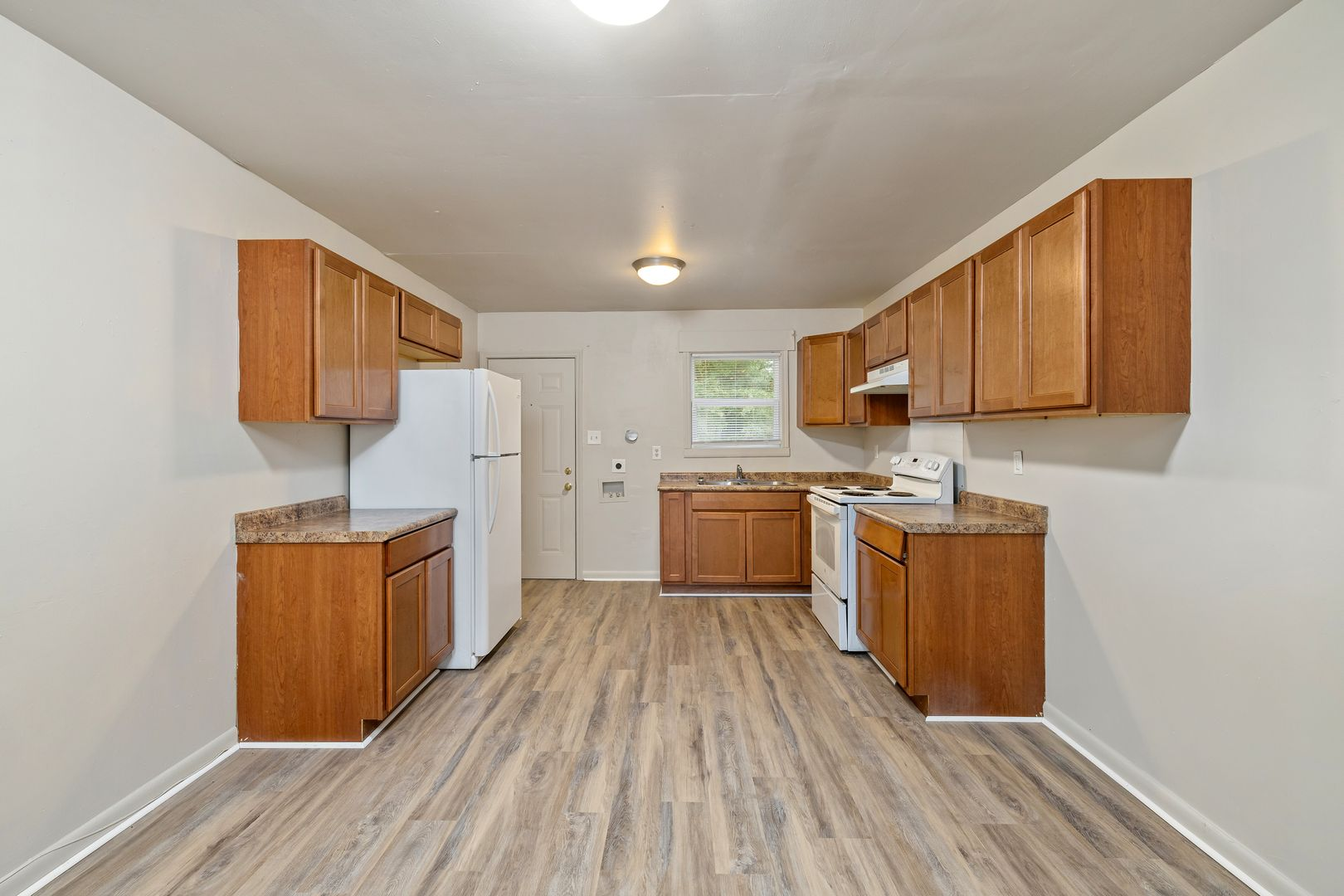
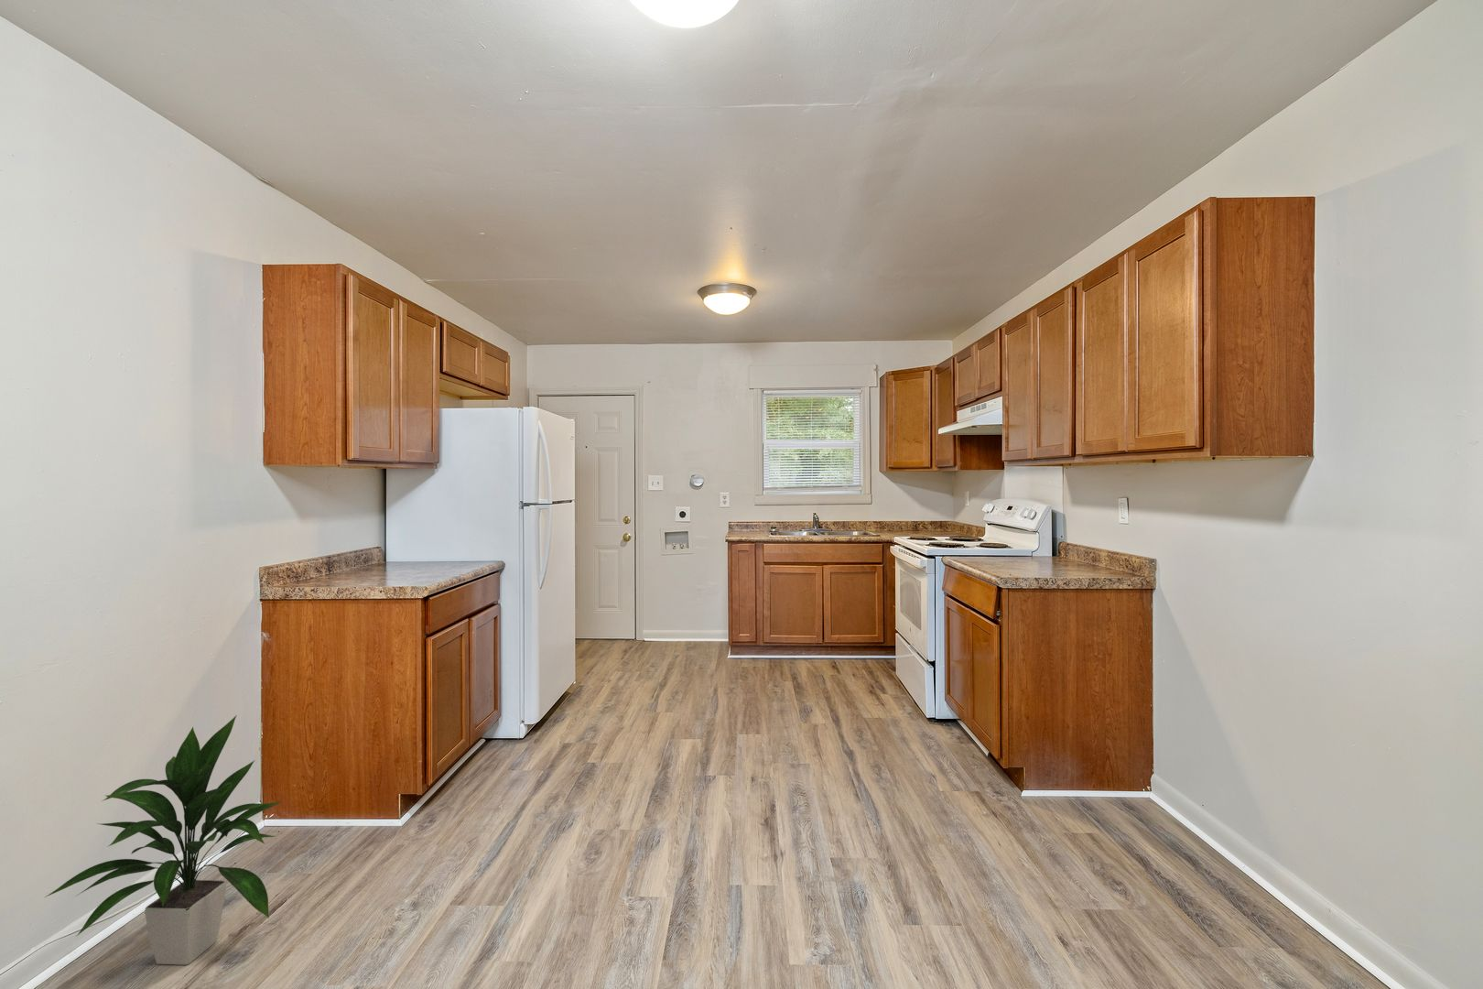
+ indoor plant [45,714,282,966]
